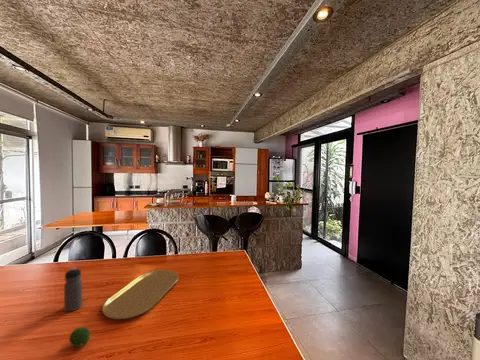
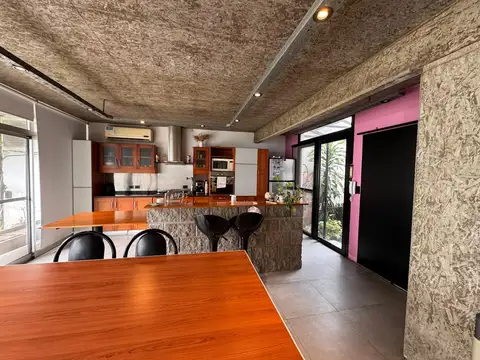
- water bottle [63,267,83,312]
- placemat [101,269,179,320]
- fruit [68,326,91,348]
